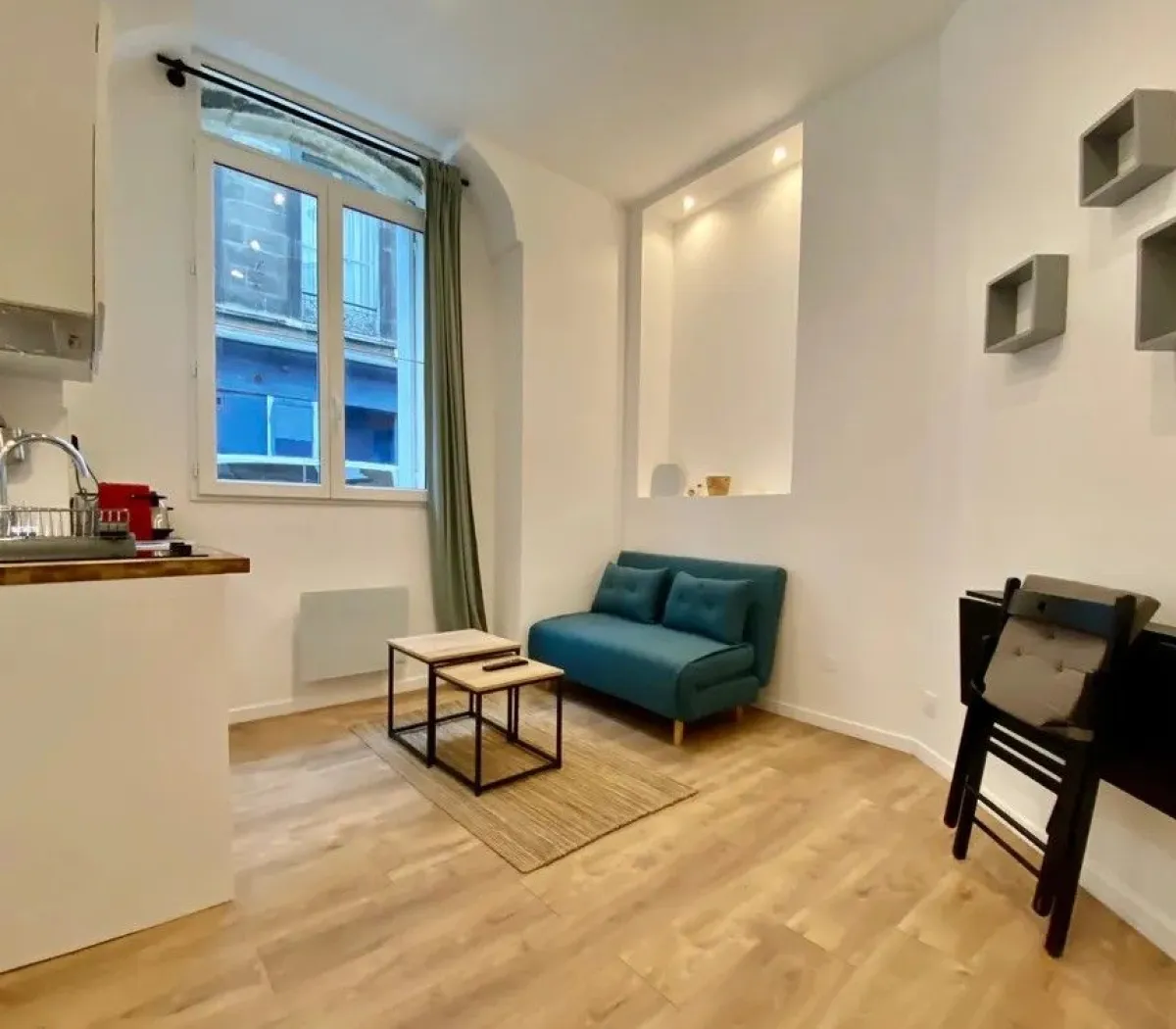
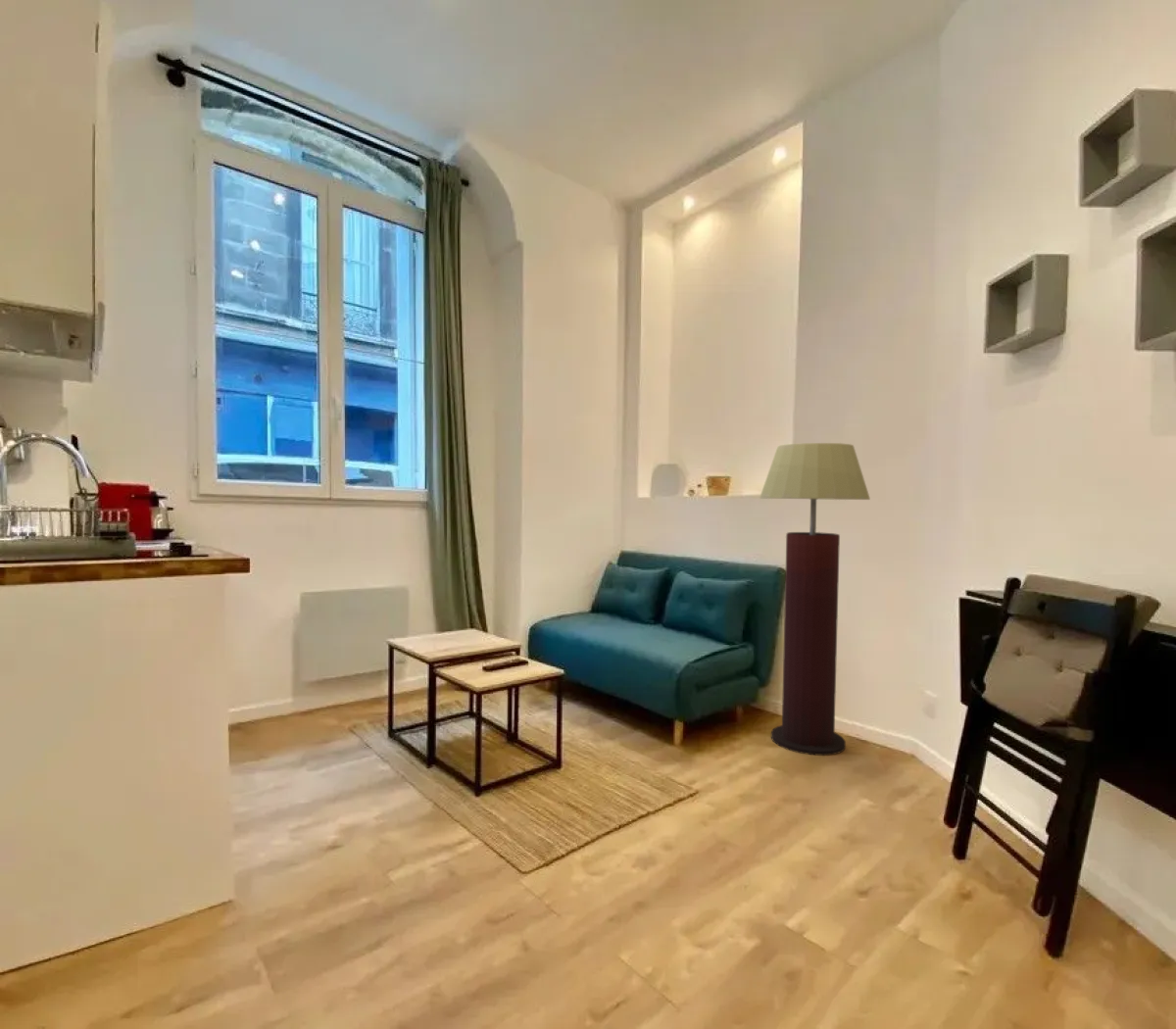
+ floor lamp [759,442,871,757]
